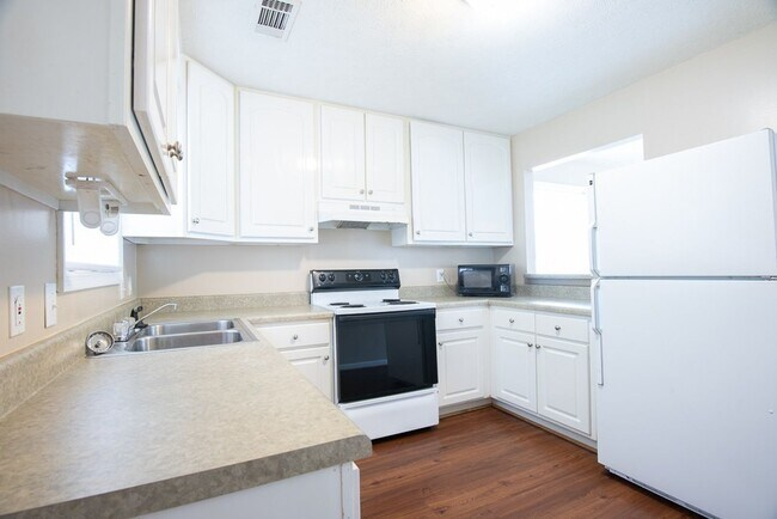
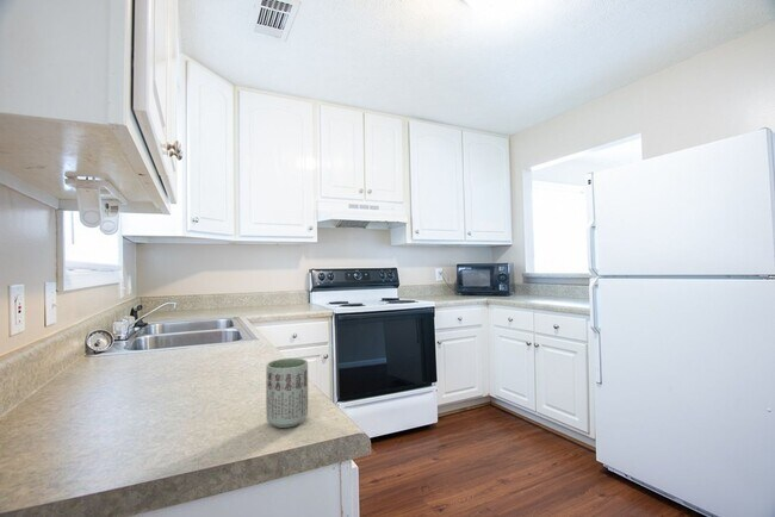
+ cup [265,357,309,429]
